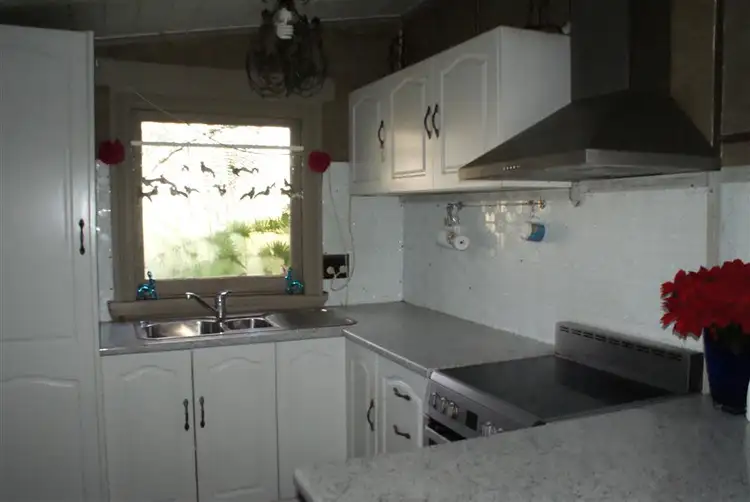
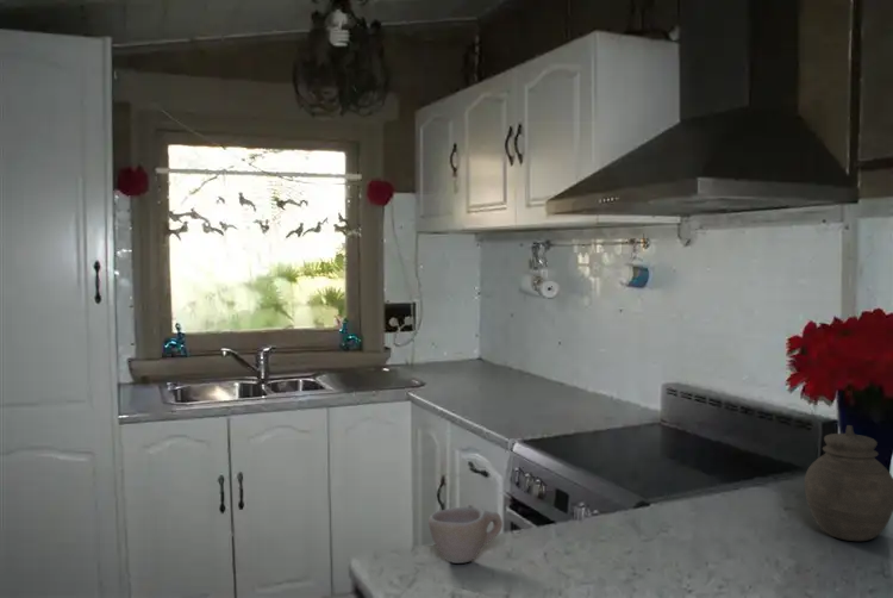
+ cup [427,506,504,565]
+ jar [804,424,893,542]
